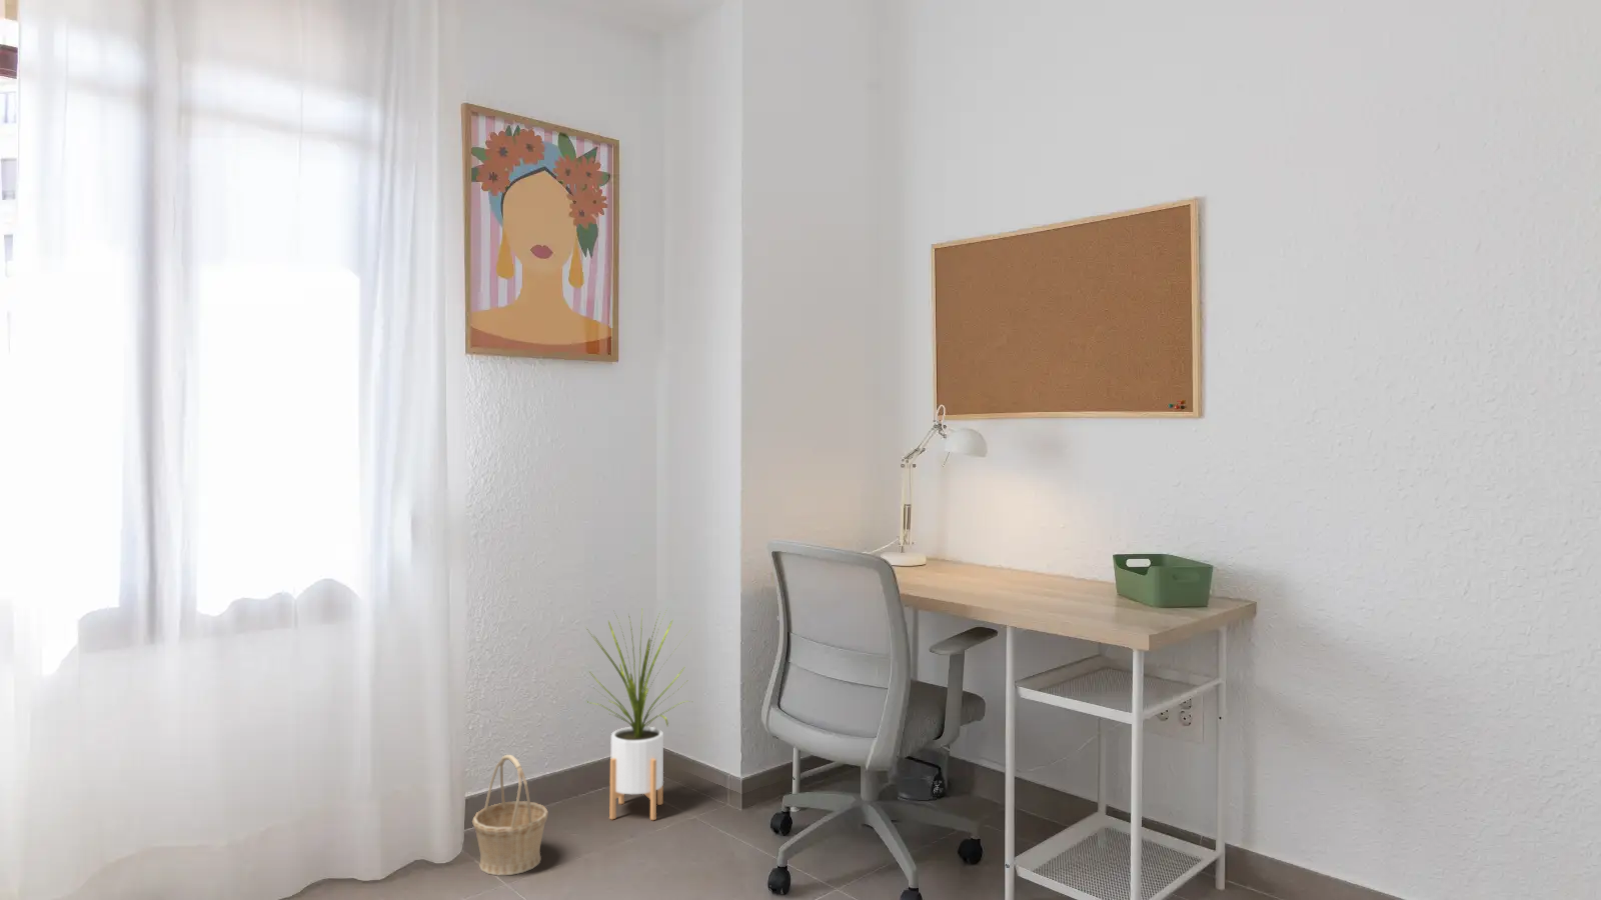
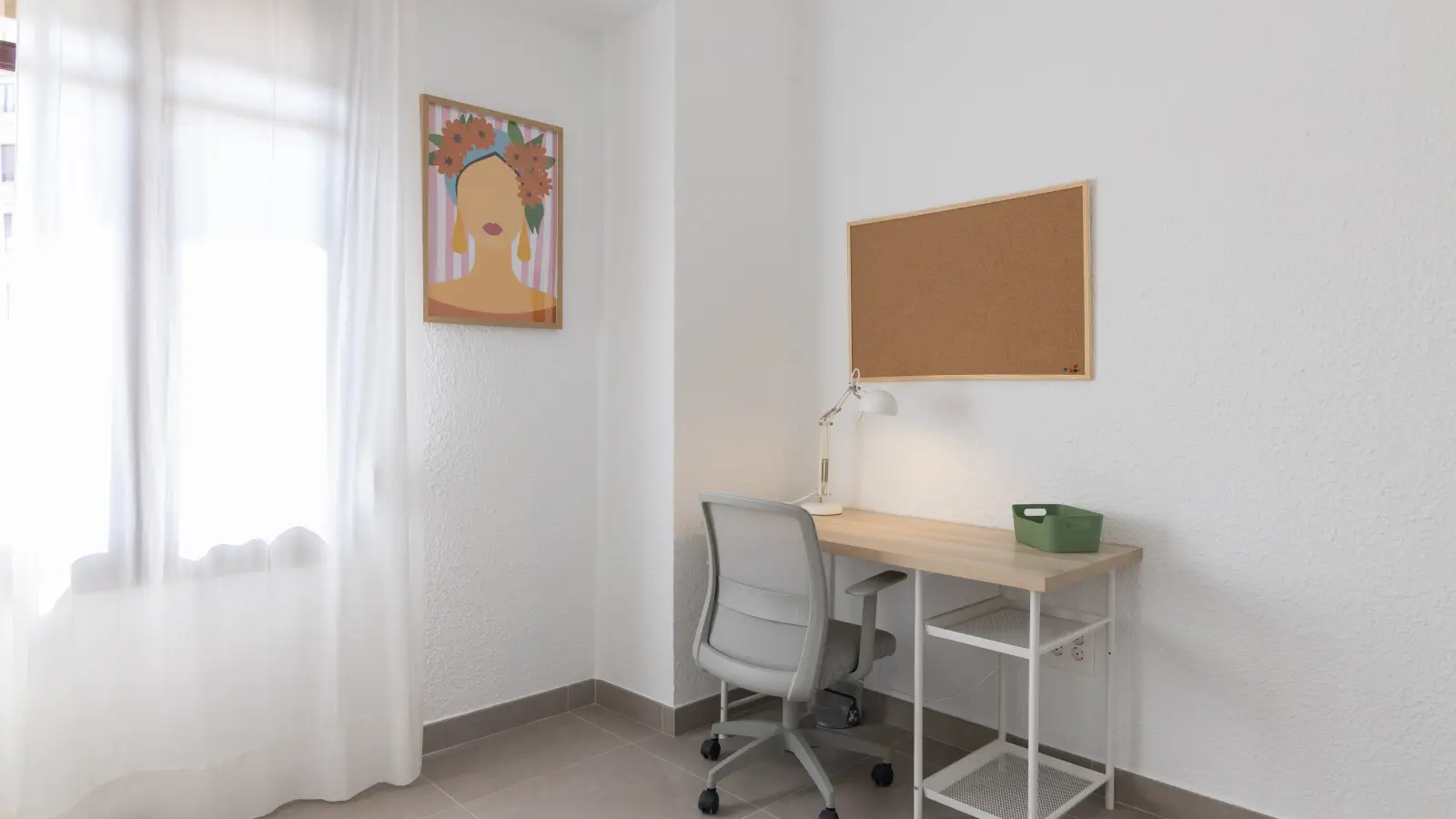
- basket [472,754,550,877]
- house plant [584,605,693,821]
